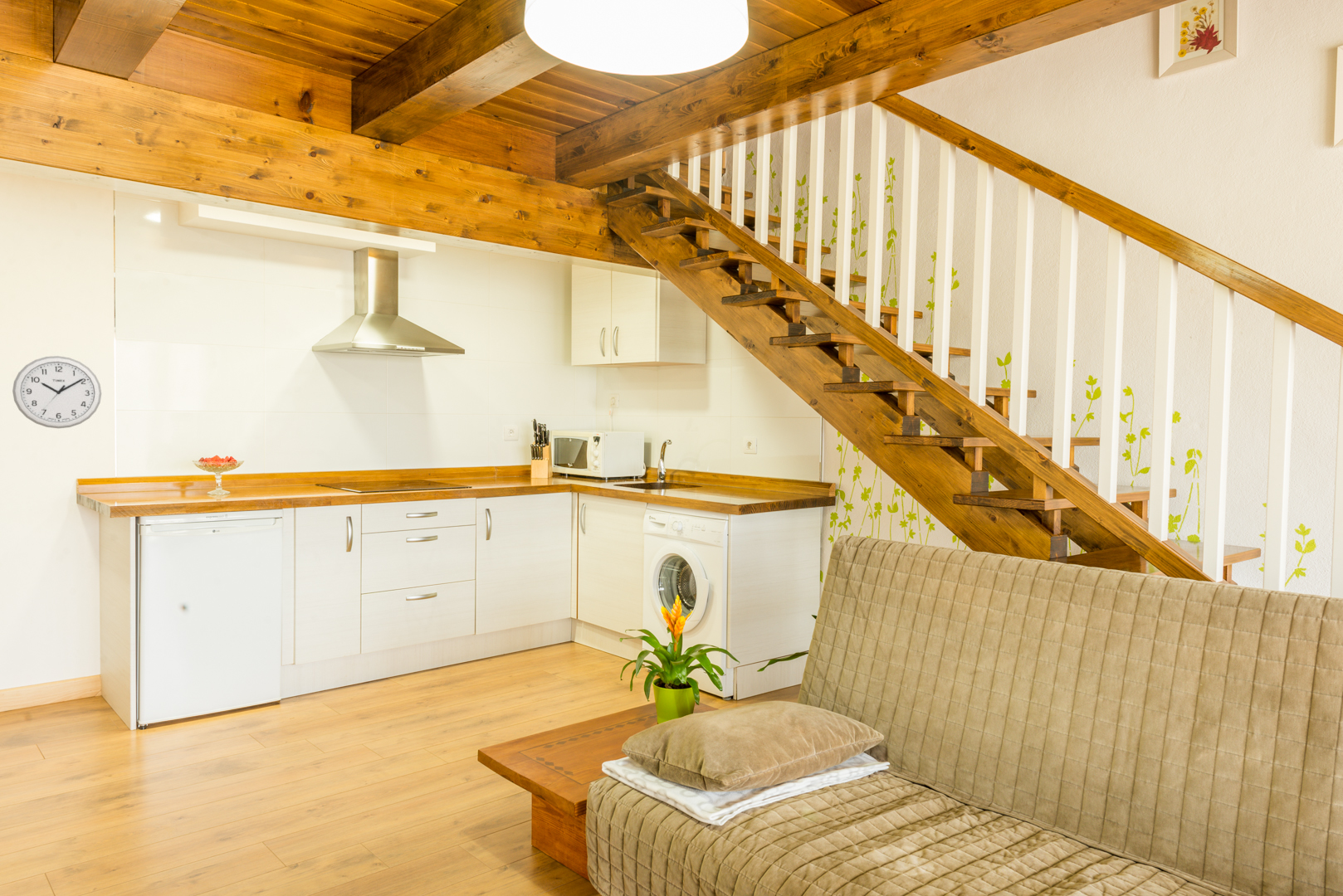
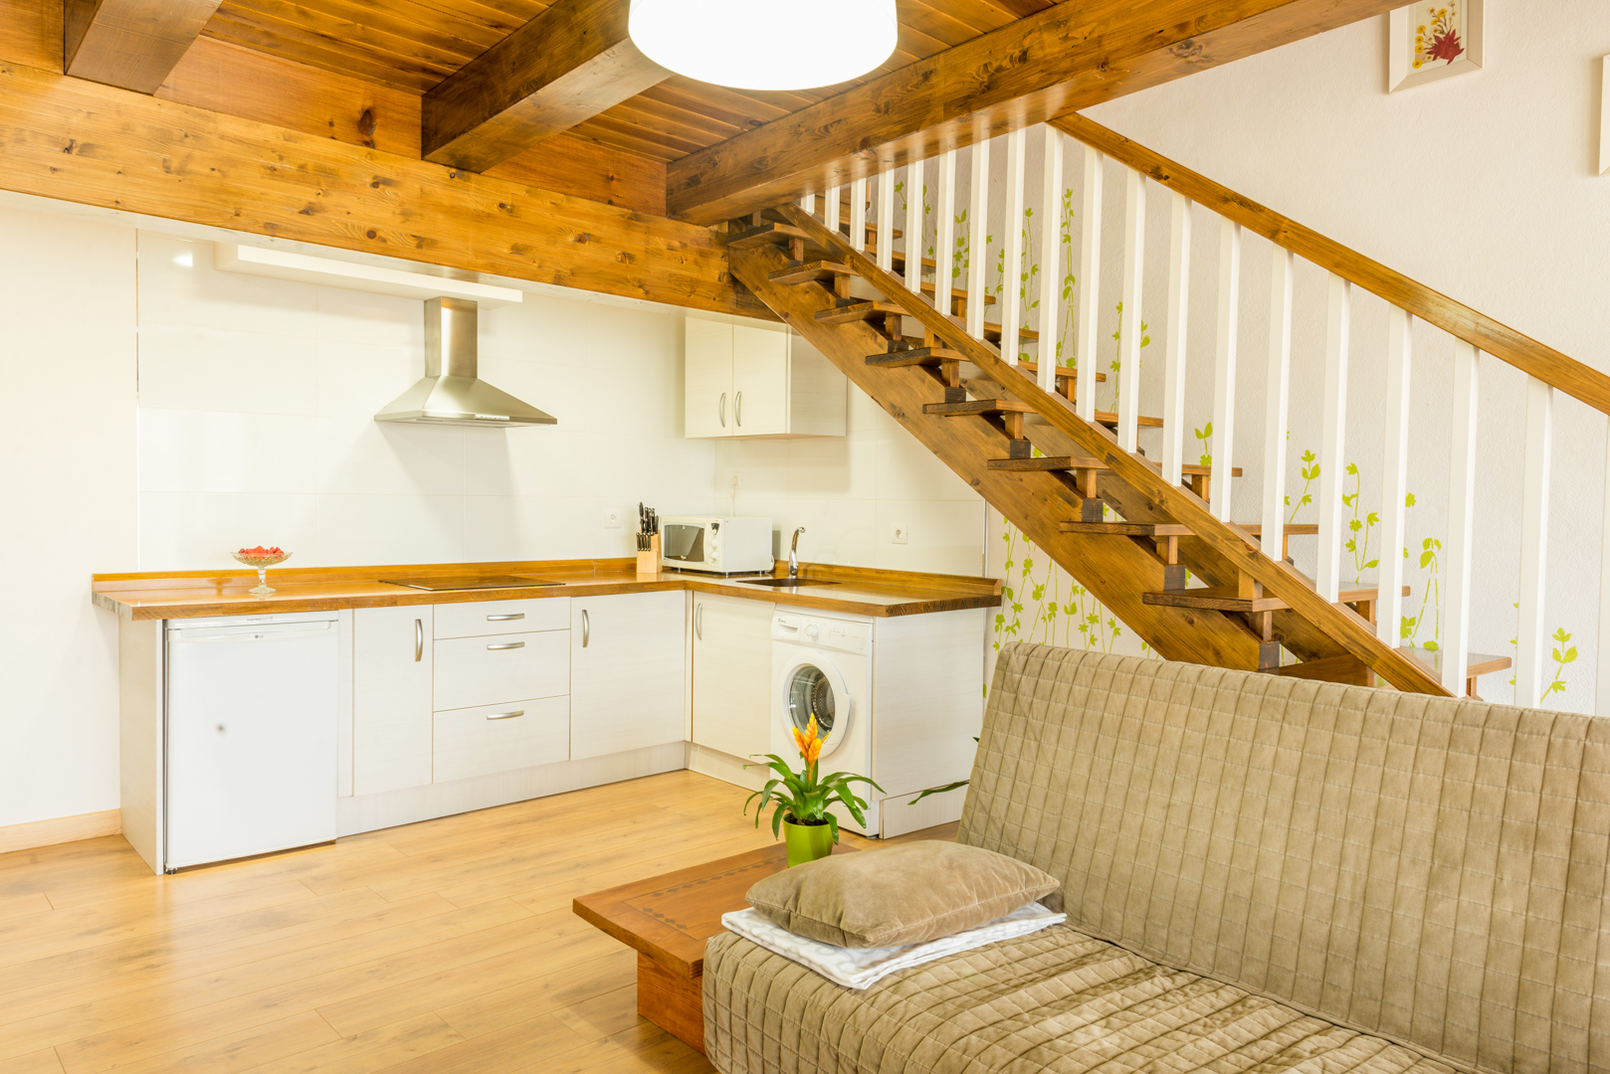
- wall clock [12,355,102,429]
